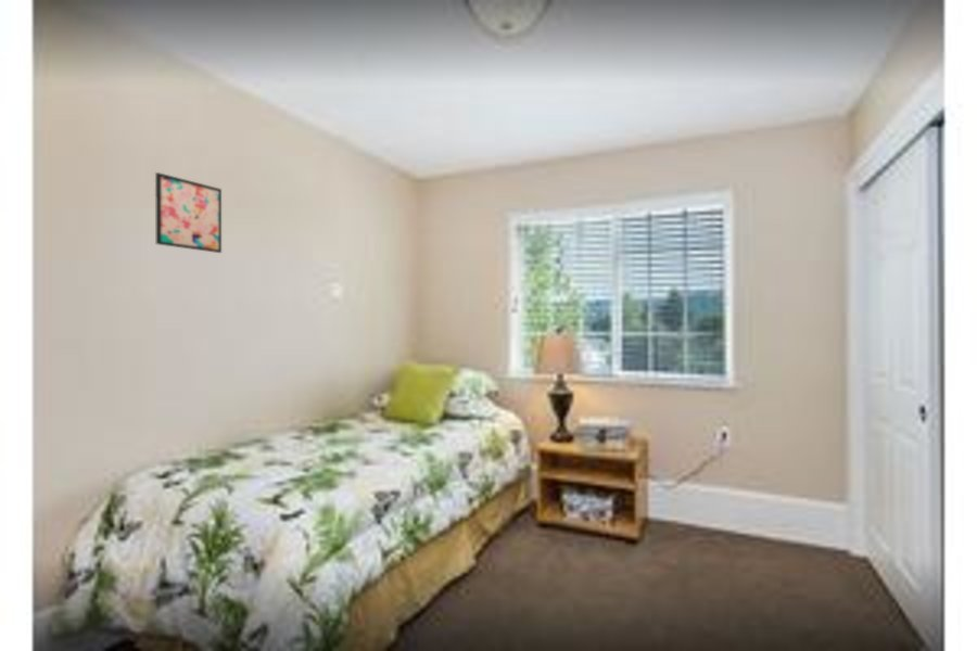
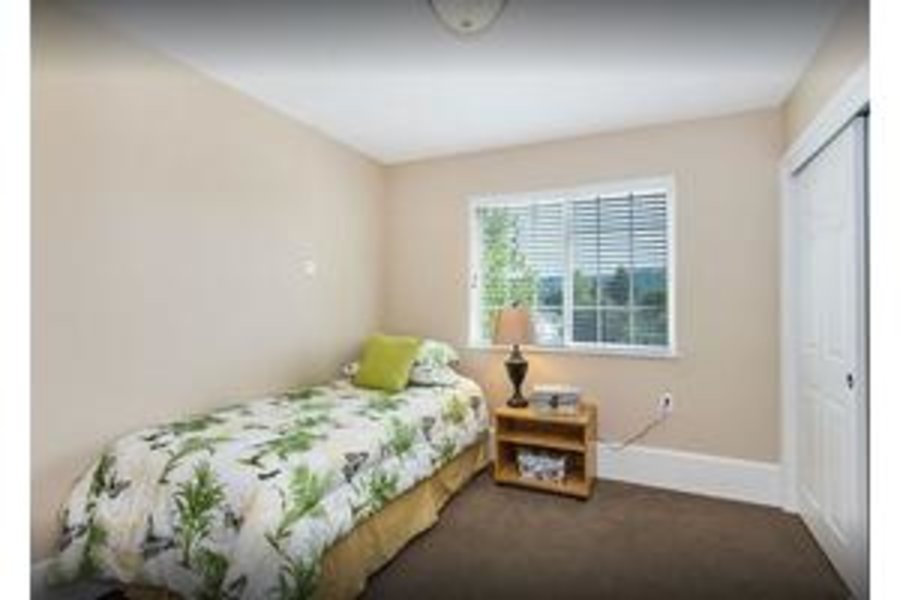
- wall art [154,171,223,254]
